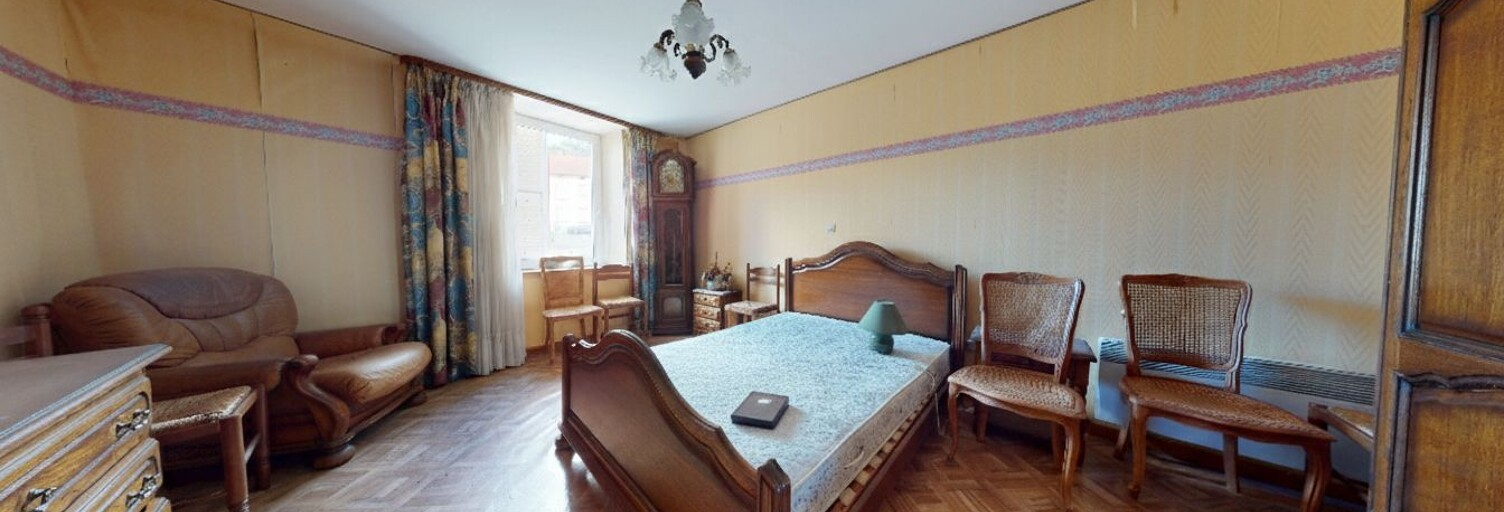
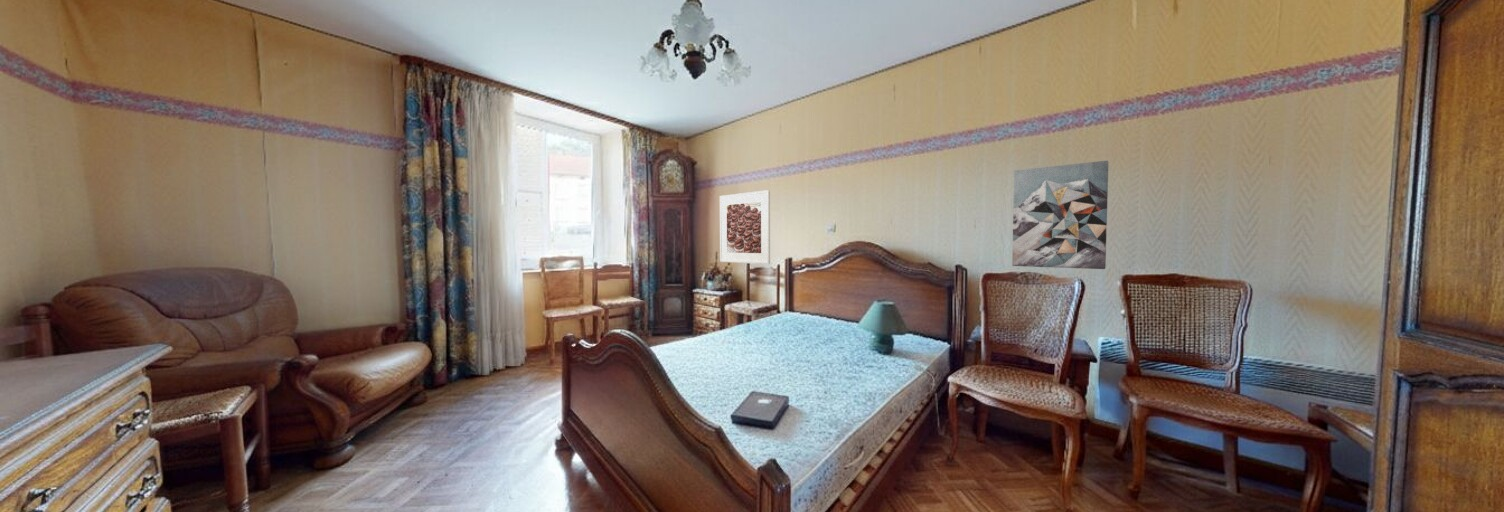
+ wall art [1011,160,1109,270]
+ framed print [719,189,771,265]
